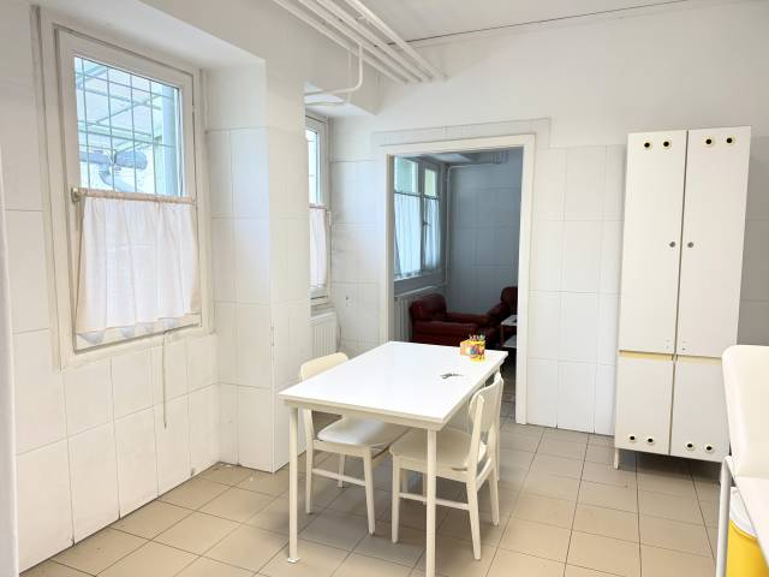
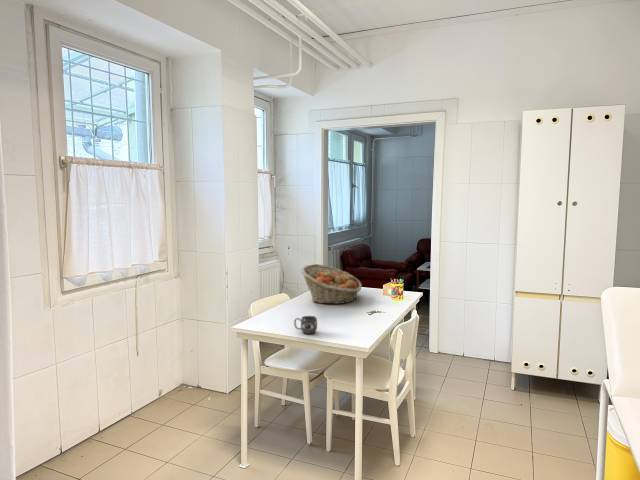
+ fruit basket [300,263,363,305]
+ mug [293,315,318,335]
